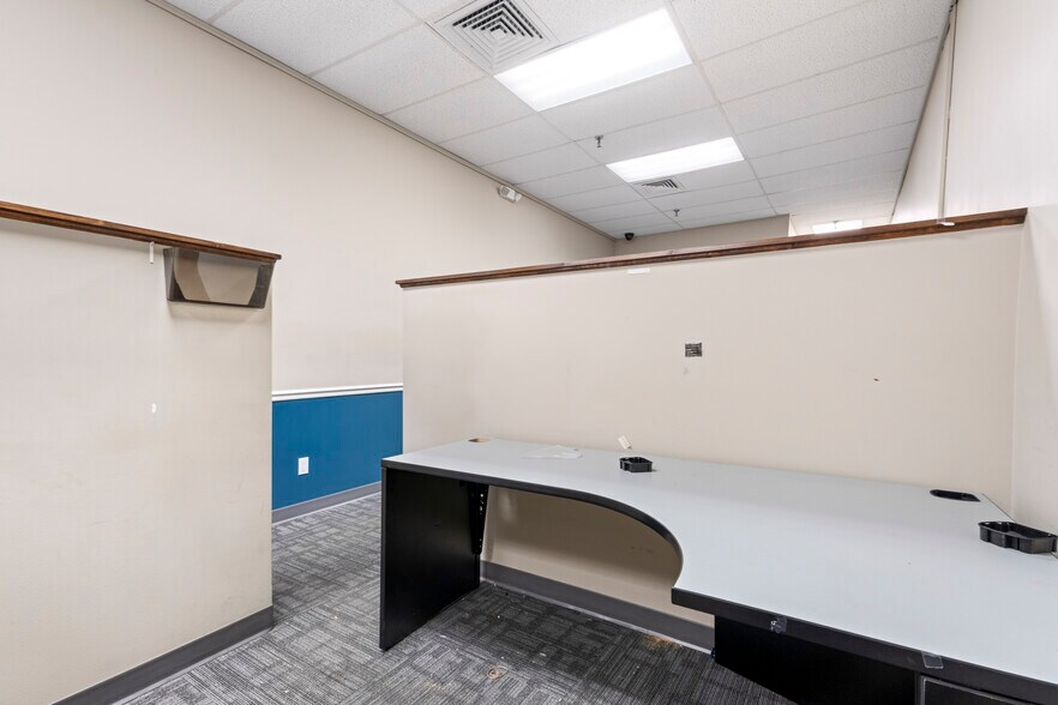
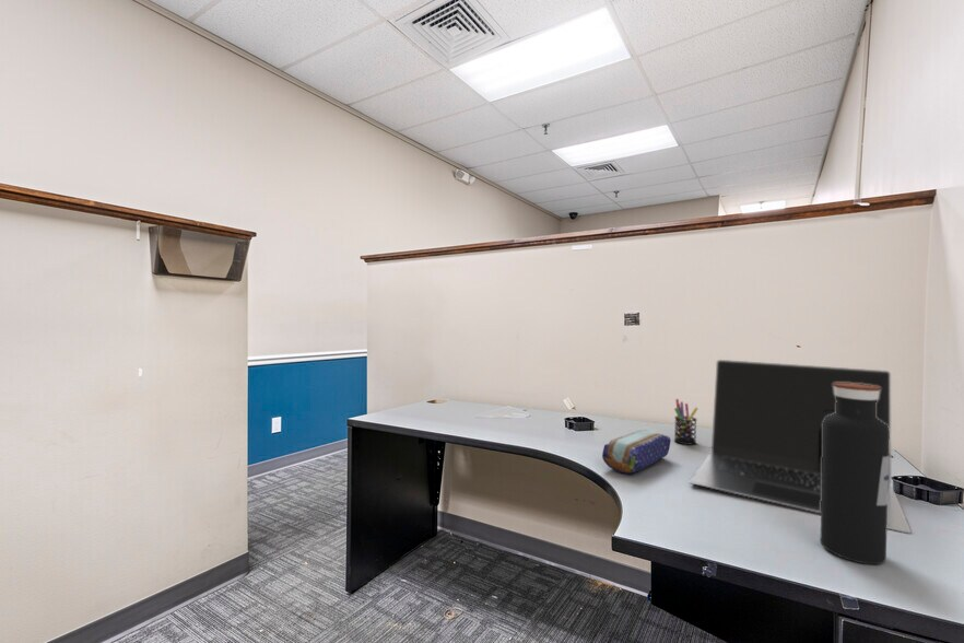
+ laptop [689,359,912,535]
+ pencil case [601,429,672,475]
+ pen holder [673,398,698,446]
+ water bottle [820,383,890,565]
